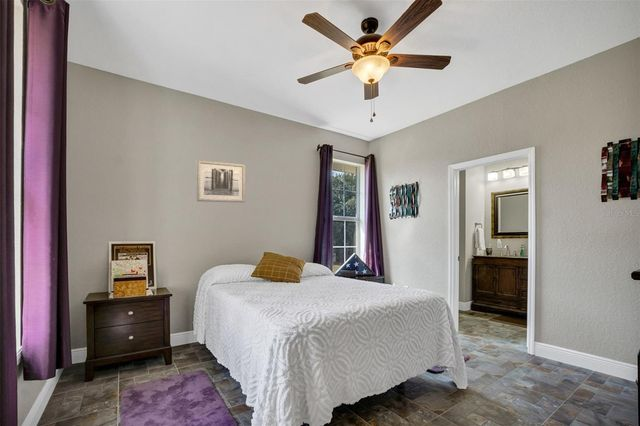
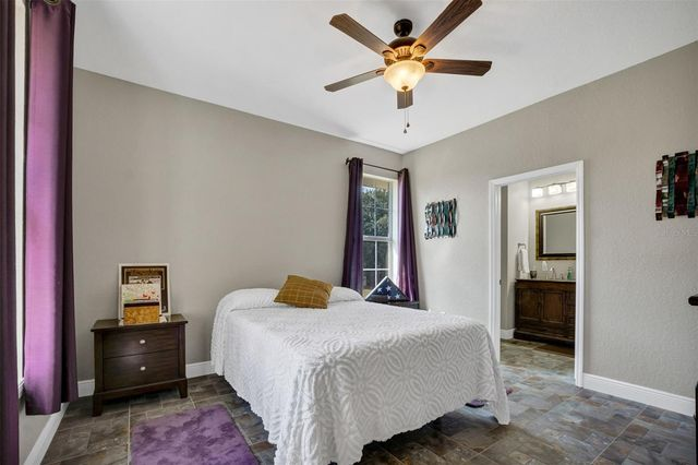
- wall art [196,159,246,203]
